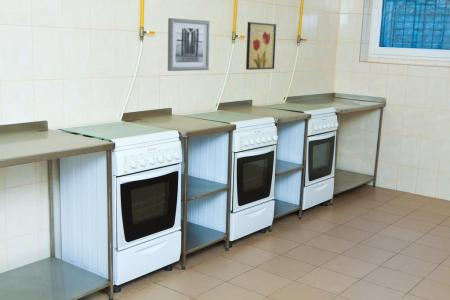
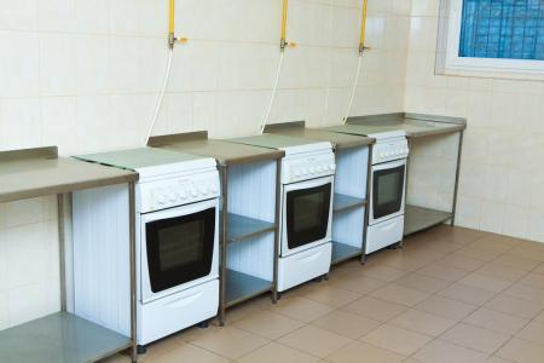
- wall art [167,17,211,72]
- wall art [245,21,277,71]
